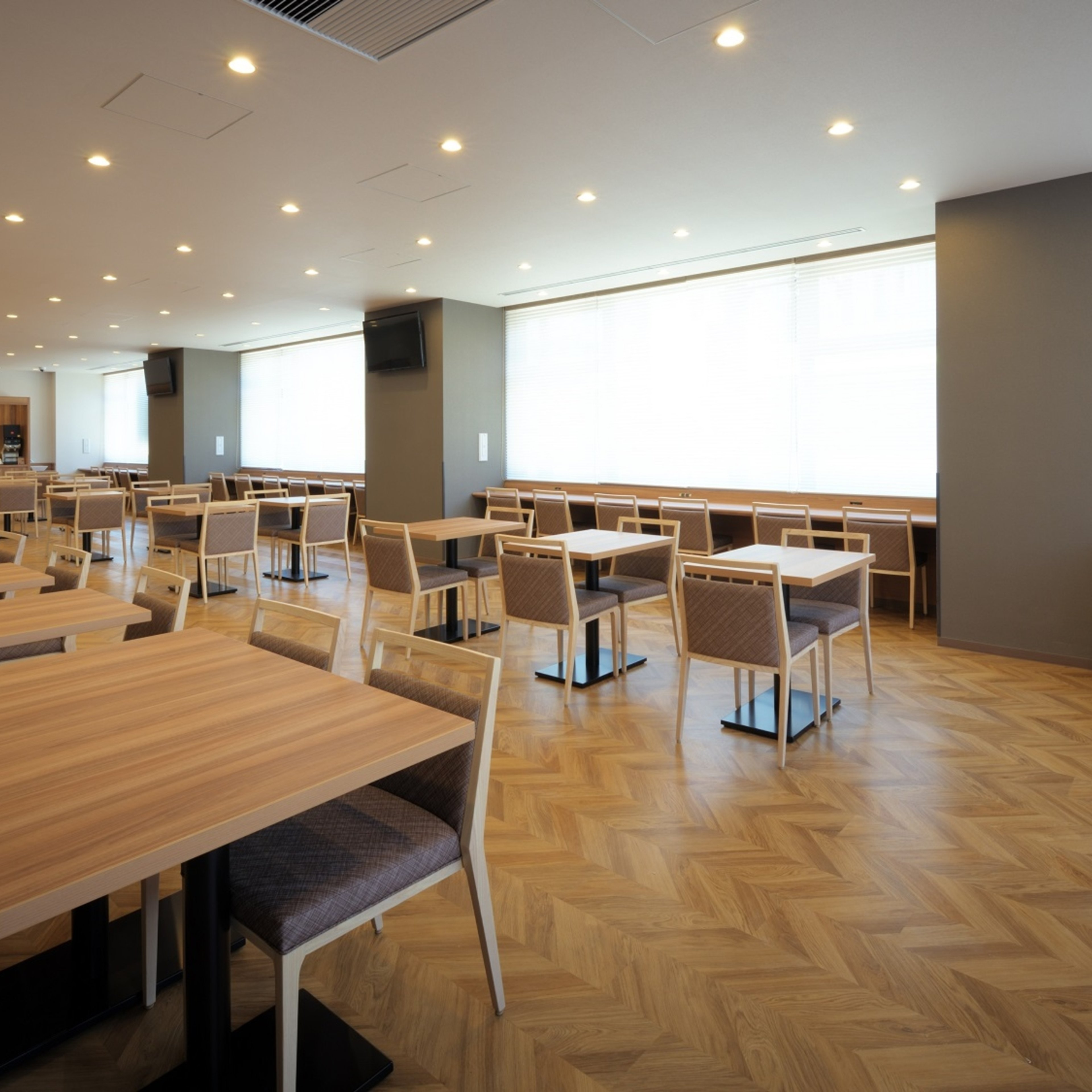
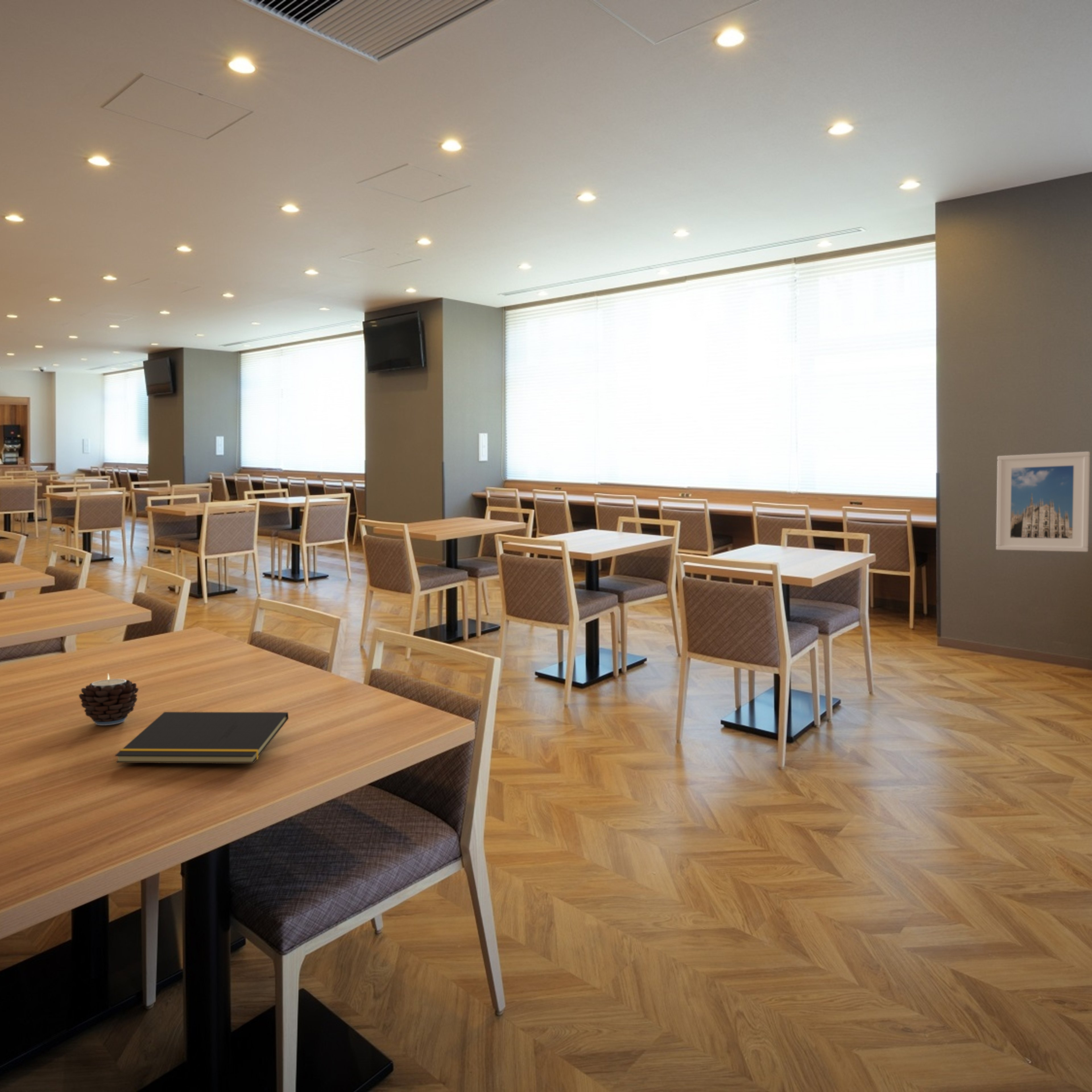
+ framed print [996,451,1090,552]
+ notepad [115,712,289,764]
+ candle [78,673,139,726]
